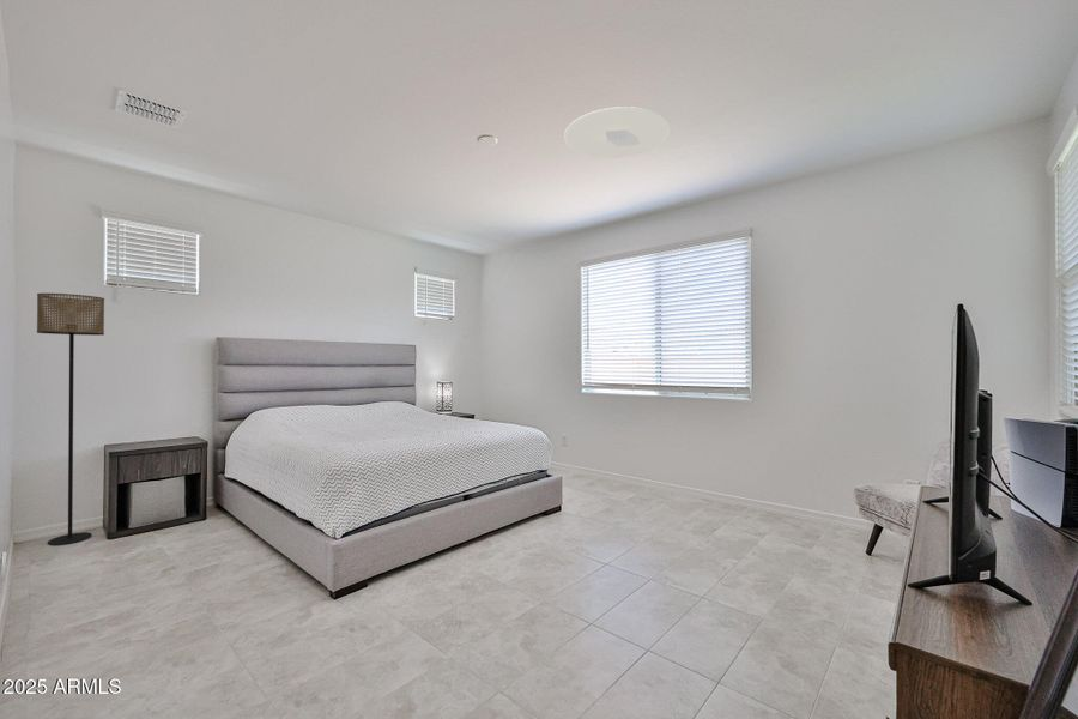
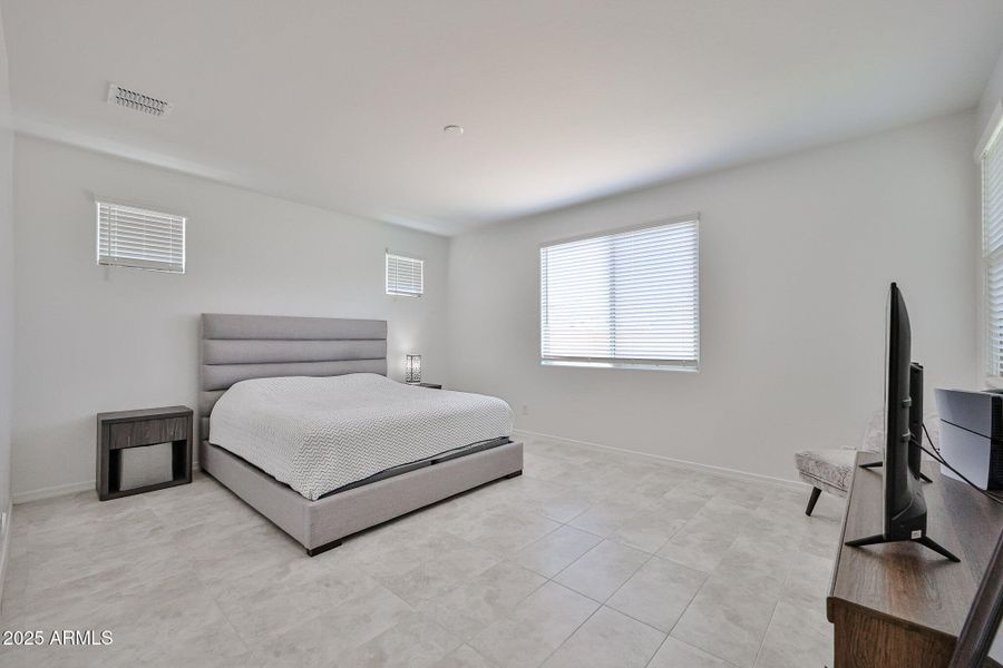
- ceiling light [563,105,671,159]
- floor lamp [36,292,105,546]
